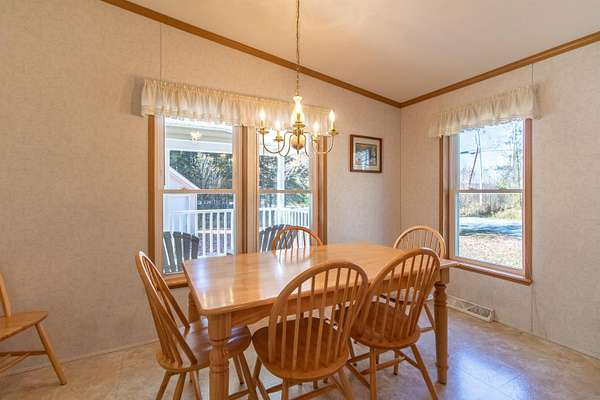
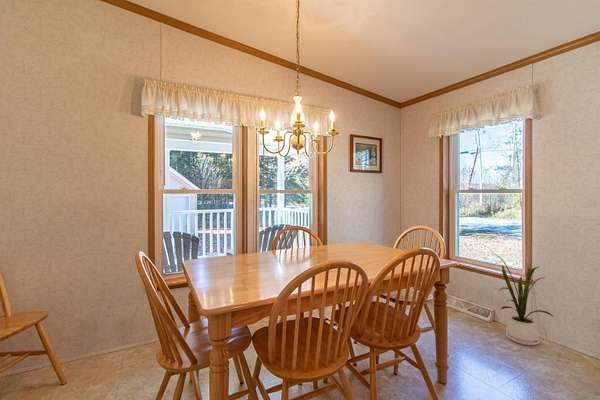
+ house plant [490,252,554,346]
